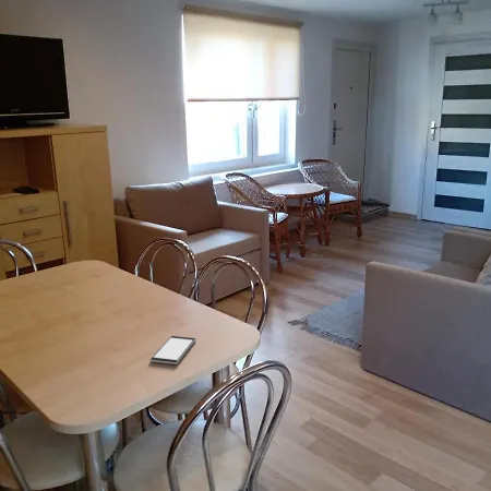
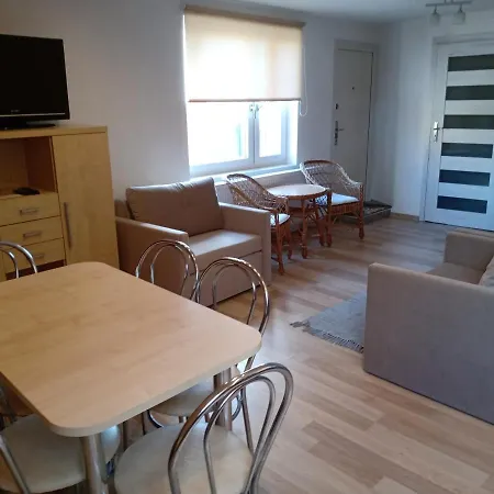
- smartphone [148,335,197,366]
